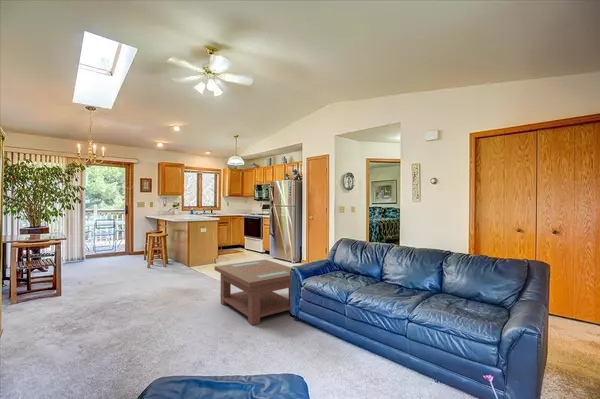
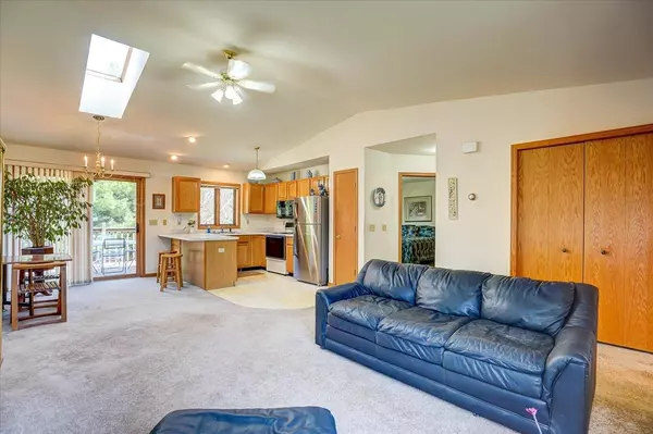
- coffee table [214,258,292,326]
